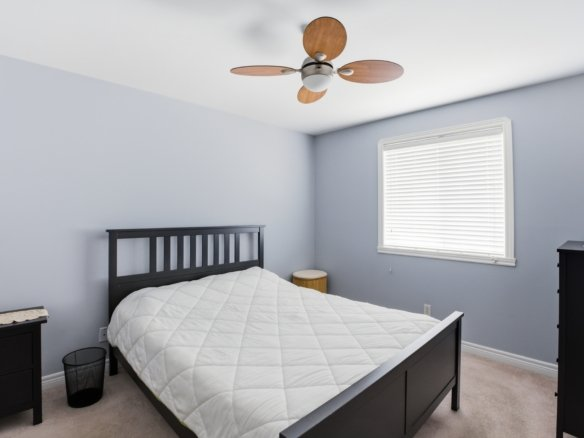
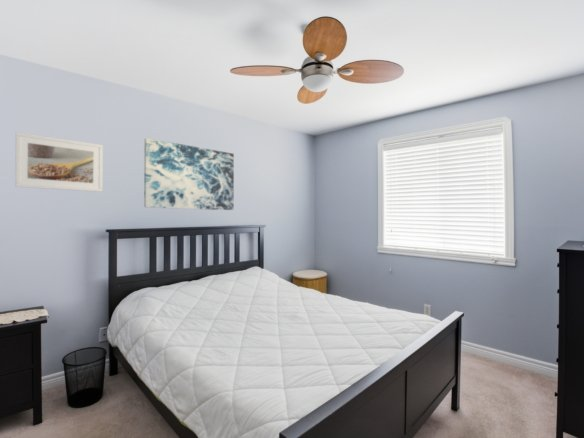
+ wall art [143,137,235,211]
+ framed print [14,131,104,193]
